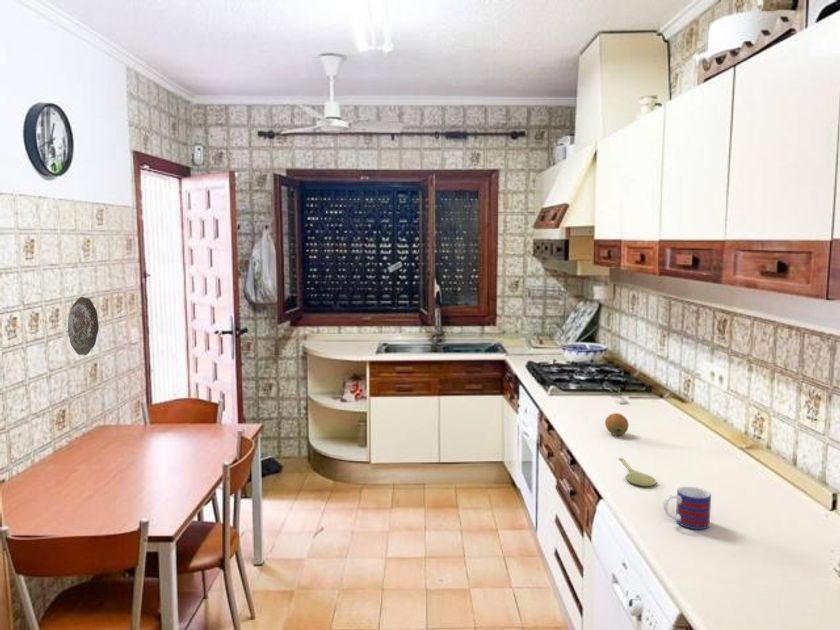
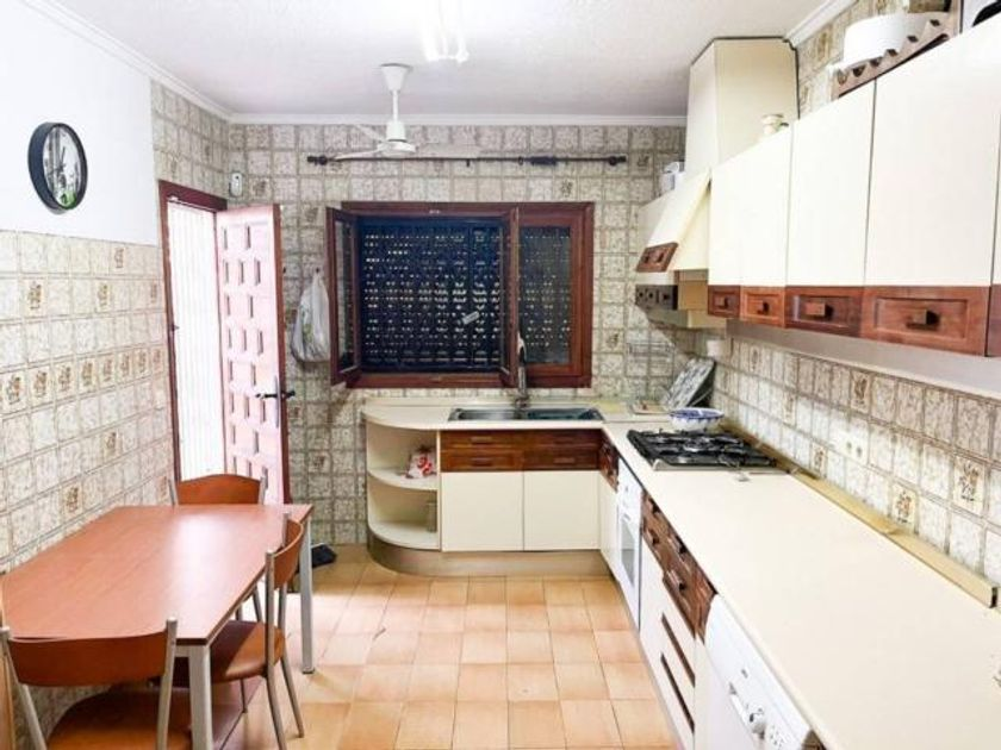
- spoon [617,457,657,487]
- mug [663,486,712,530]
- decorative plate [67,296,100,356]
- fruit [604,412,630,436]
